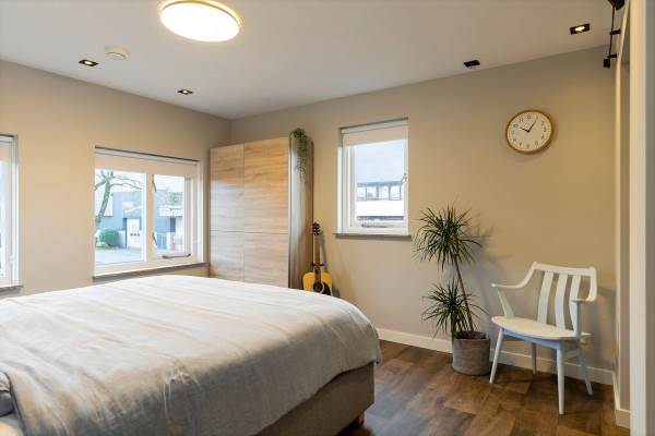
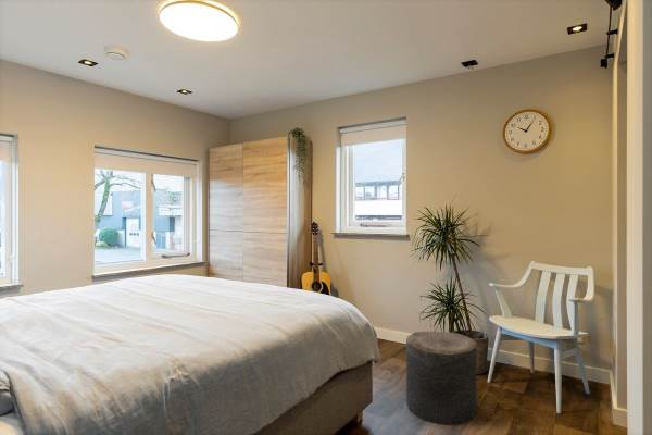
+ stool [405,331,478,426]
